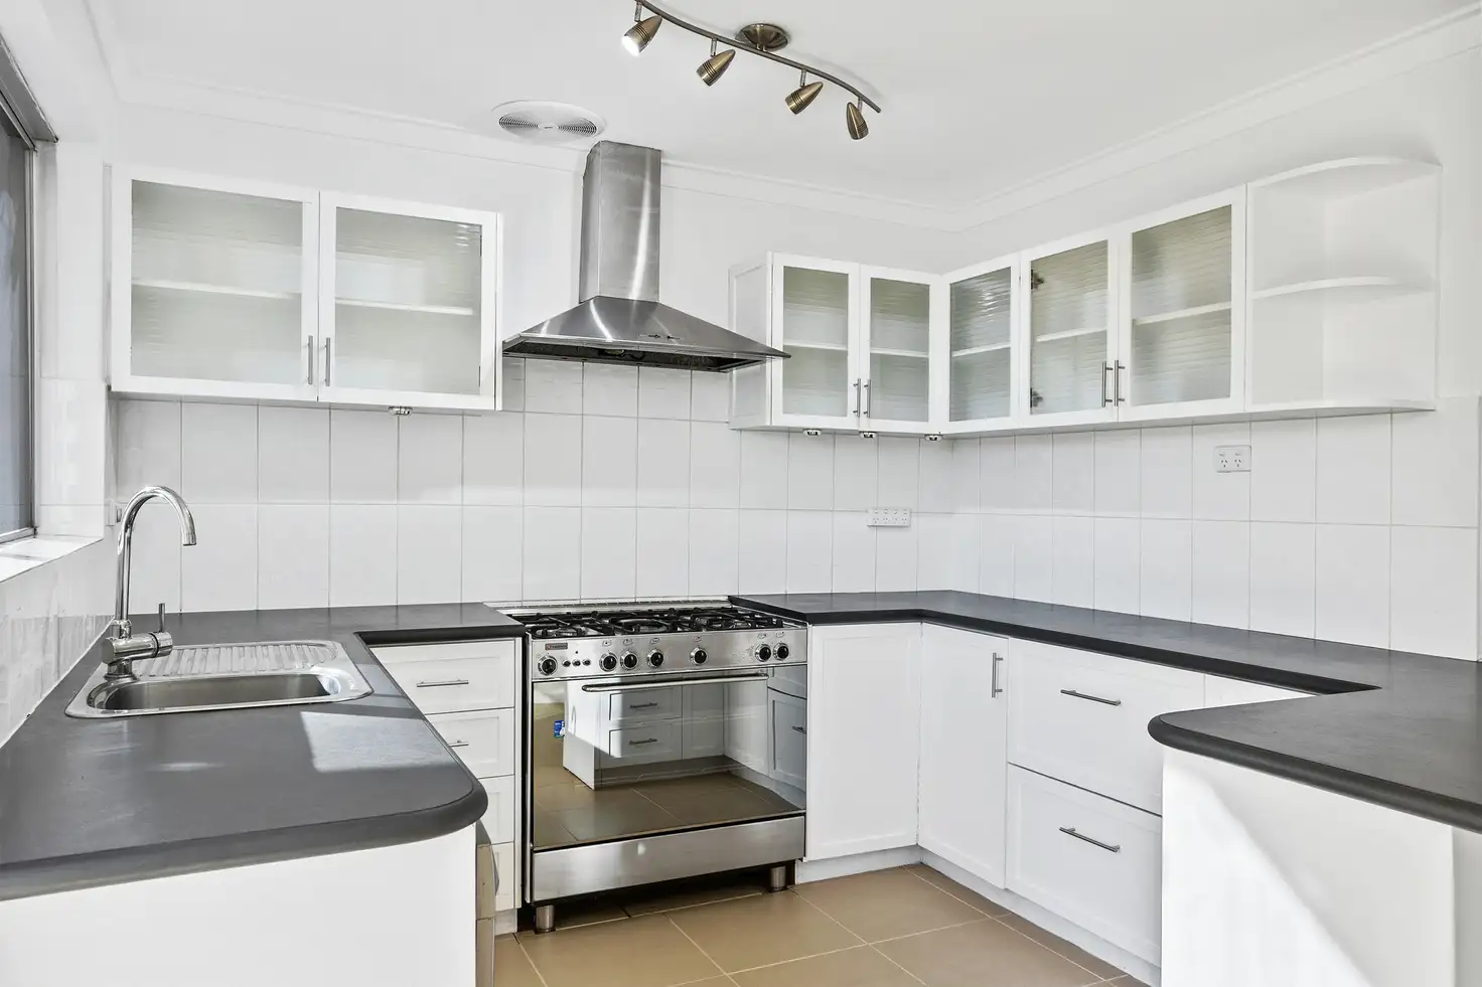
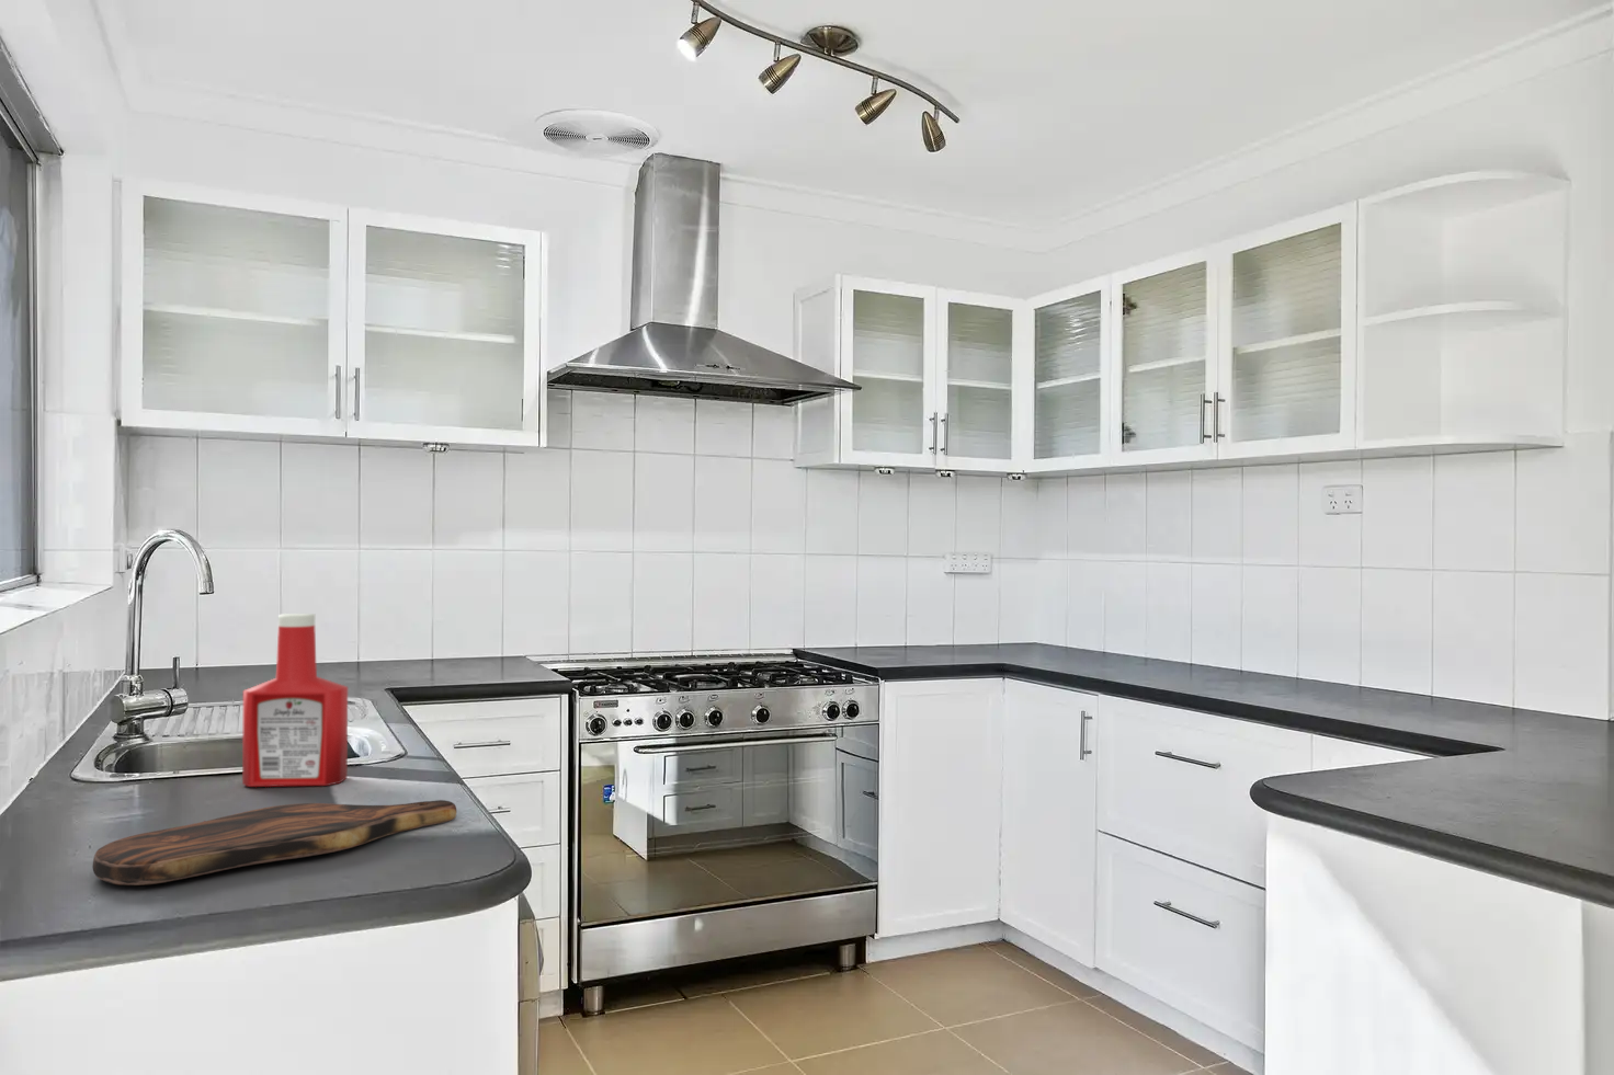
+ soap bottle [241,613,349,788]
+ cutting board [91,799,457,887]
